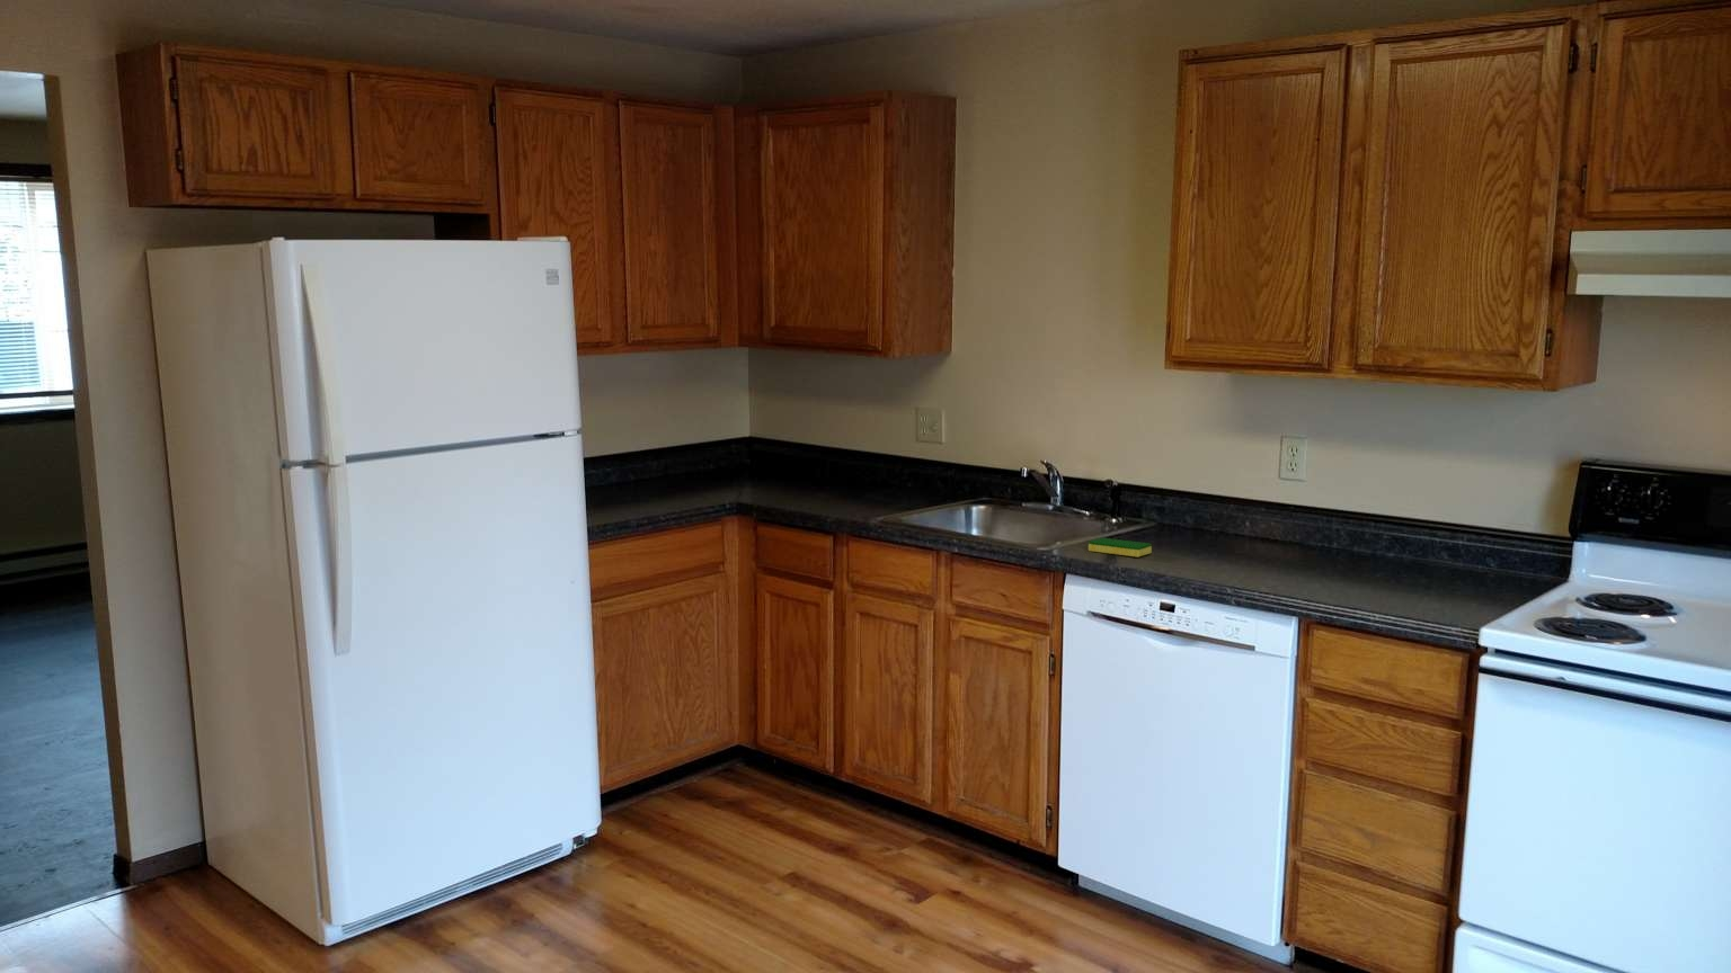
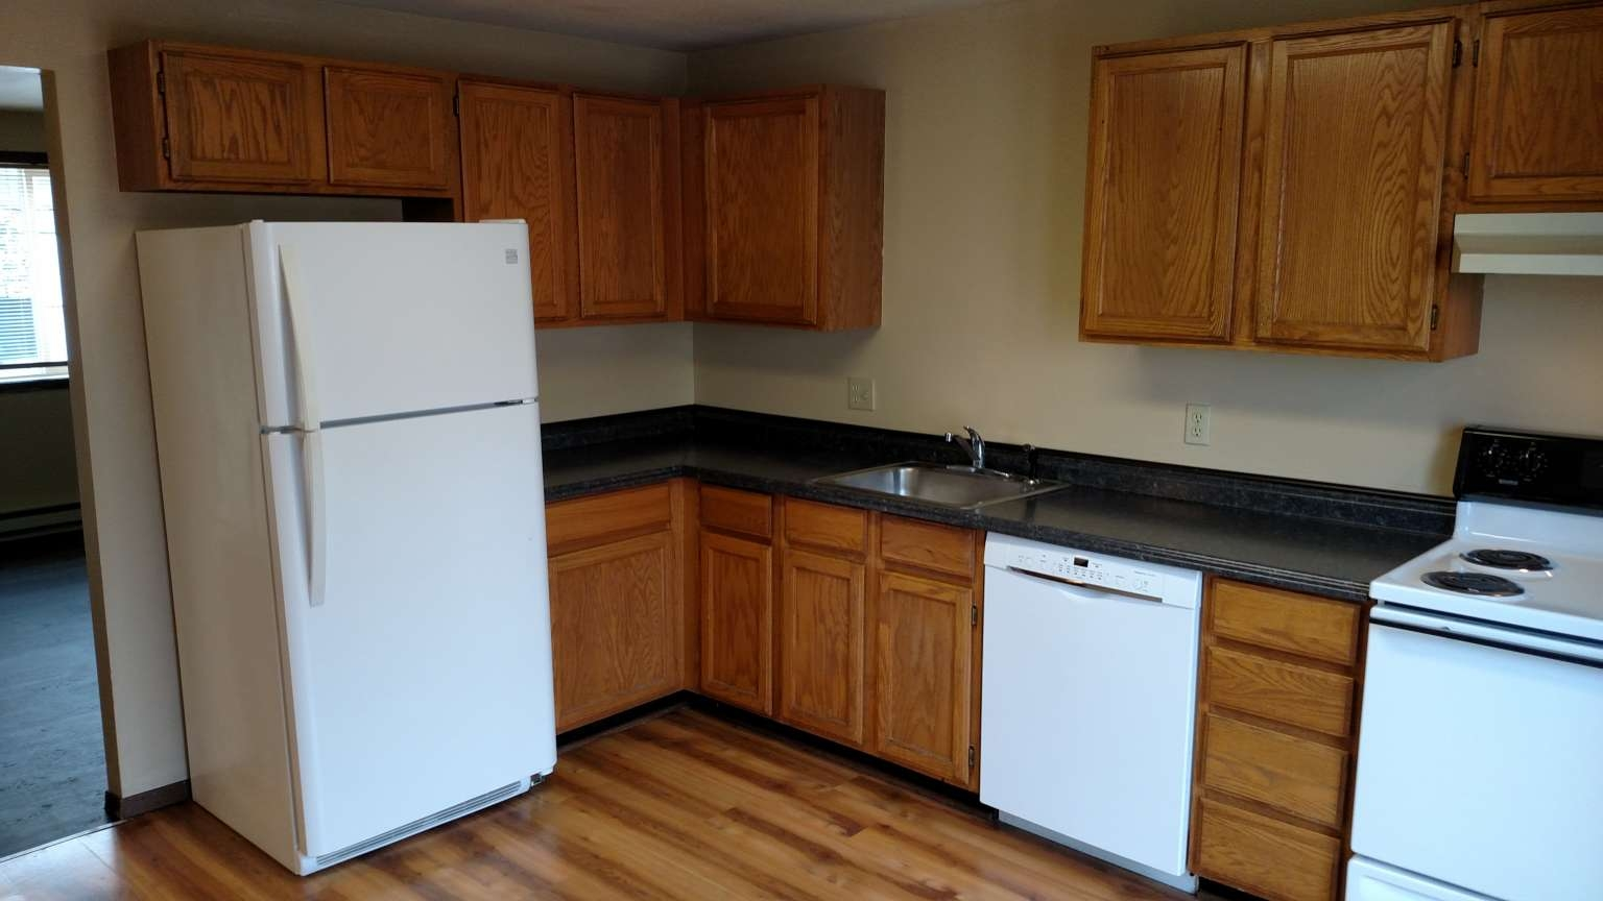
- dish sponge [1088,537,1153,558]
